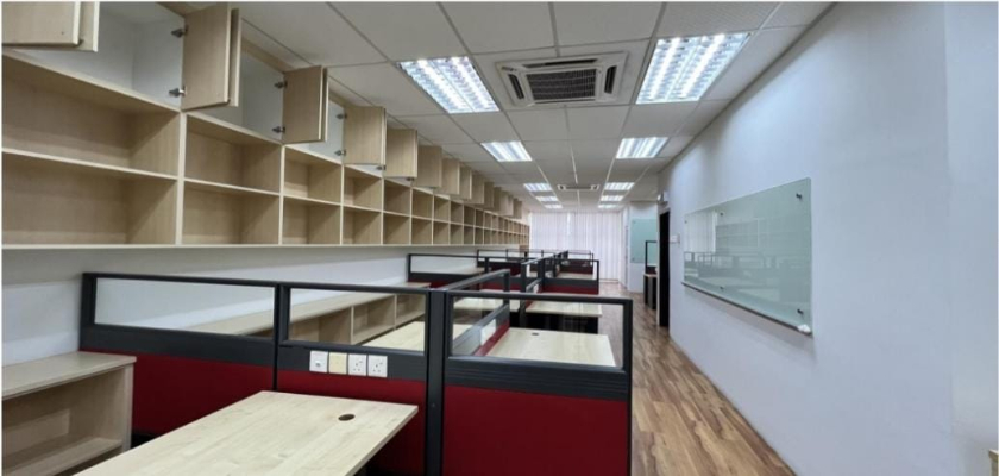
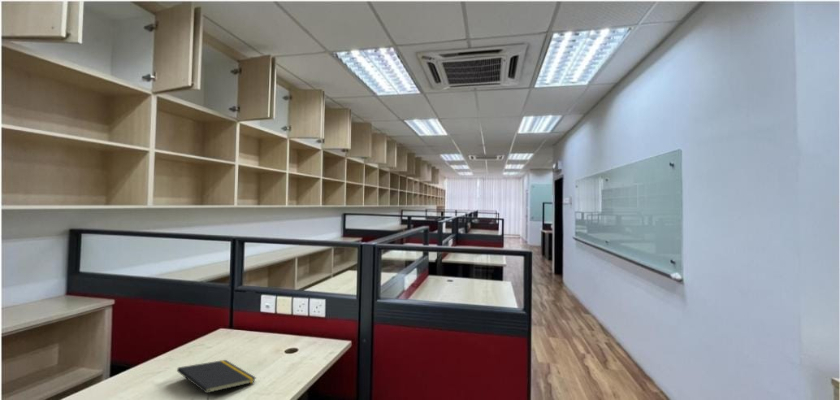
+ notepad [176,359,257,400]
